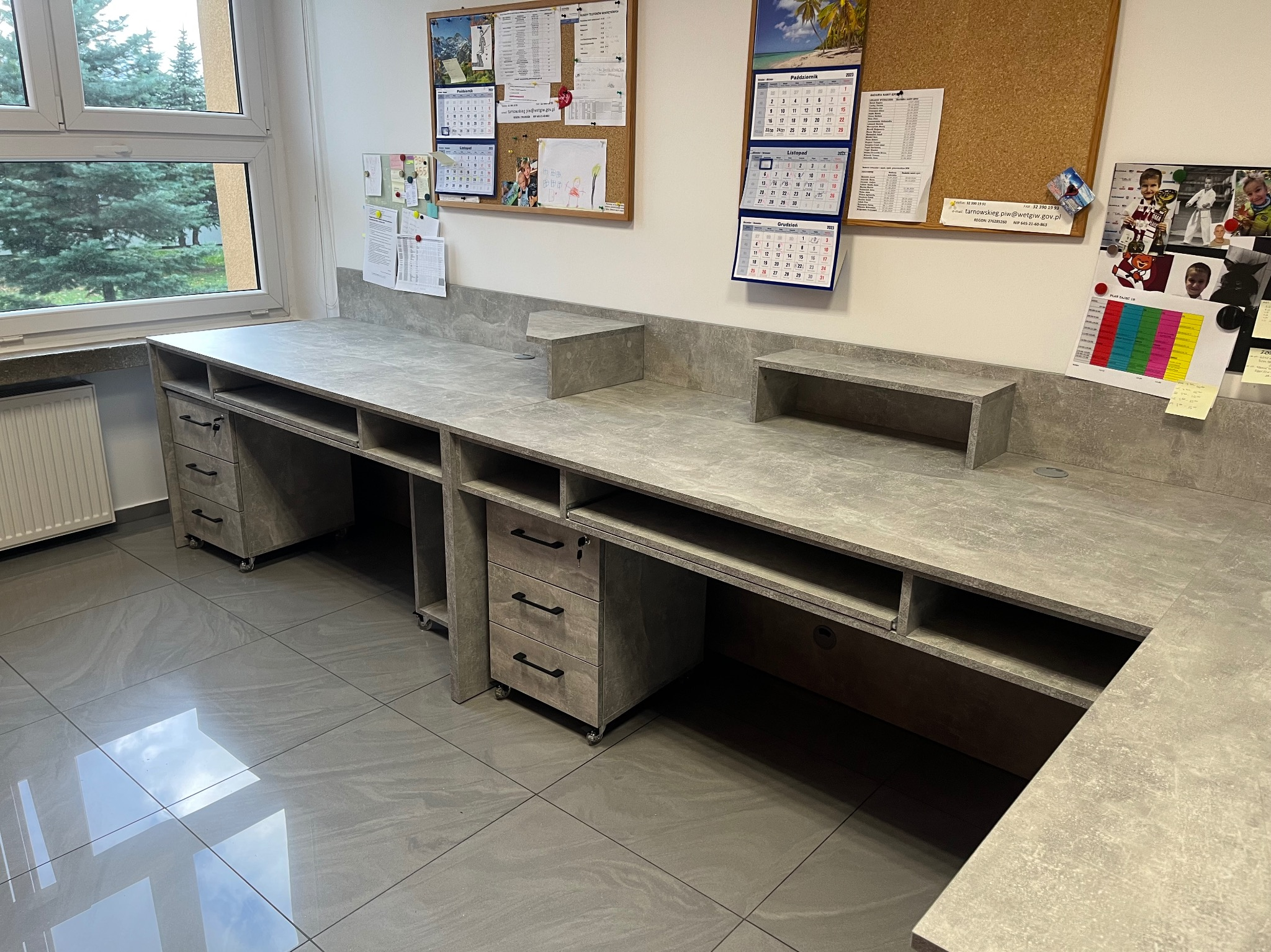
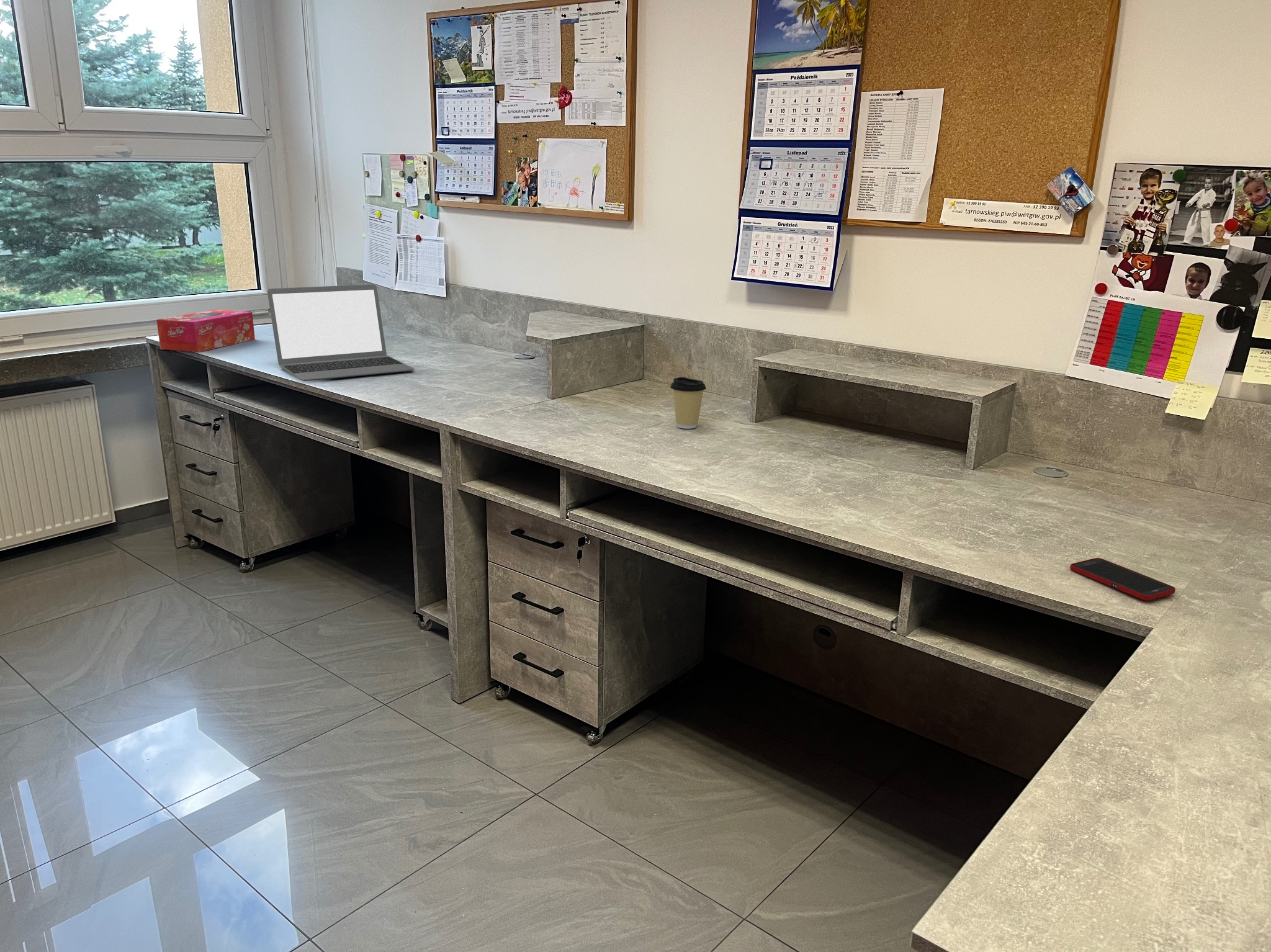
+ laptop [267,284,415,382]
+ tissue box [156,309,256,353]
+ cell phone [1069,557,1176,601]
+ coffee cup [670,377,707,429]
